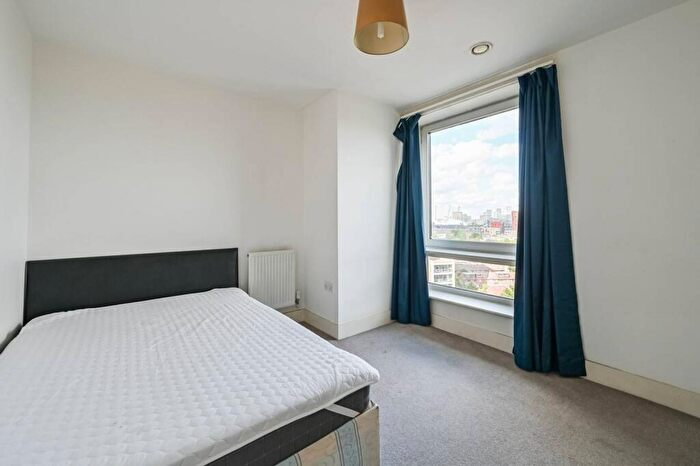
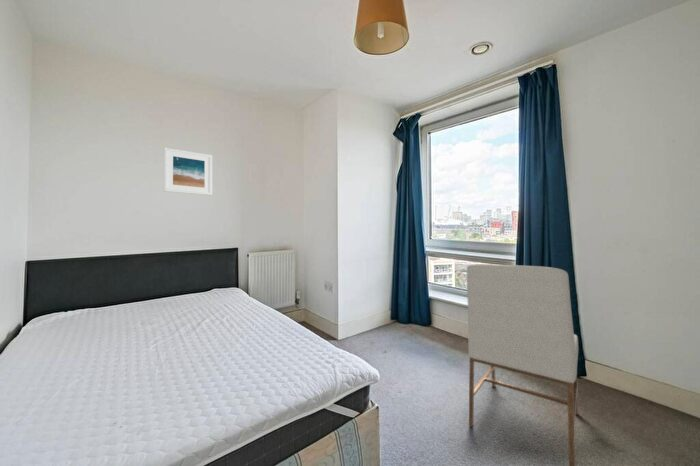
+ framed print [163,147,213,196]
+ chair [466,263,579,466]
